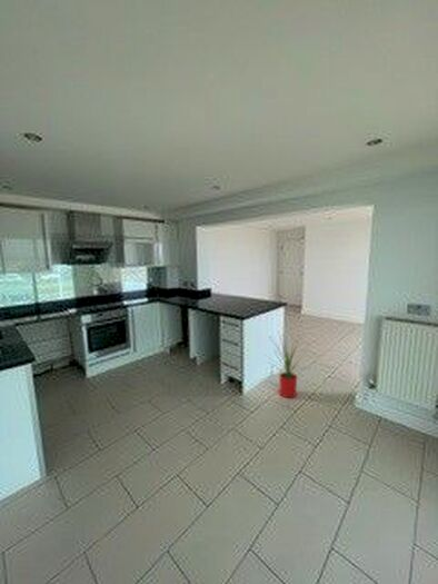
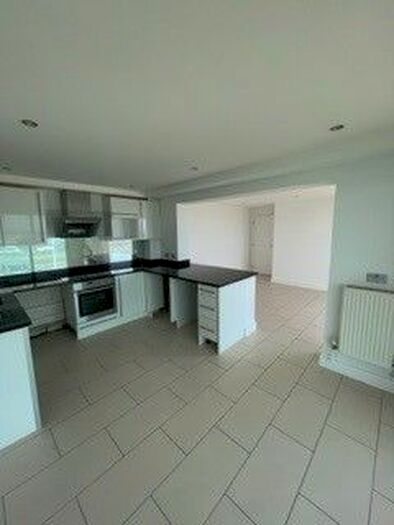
- house plant [261,330,315,399]
